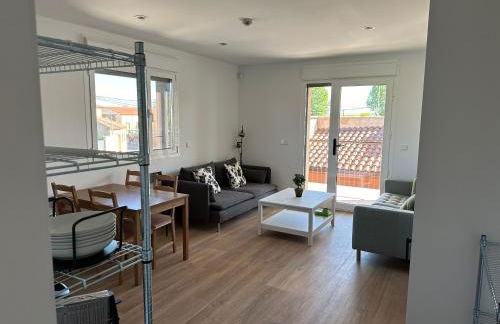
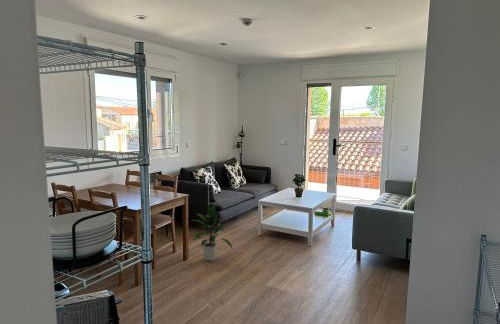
+ indoor plant [190,203,234,262]
